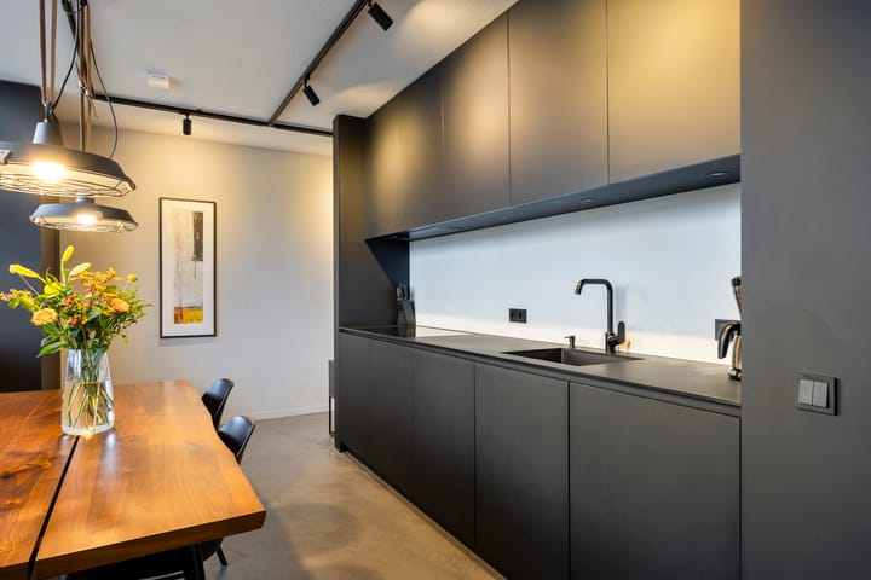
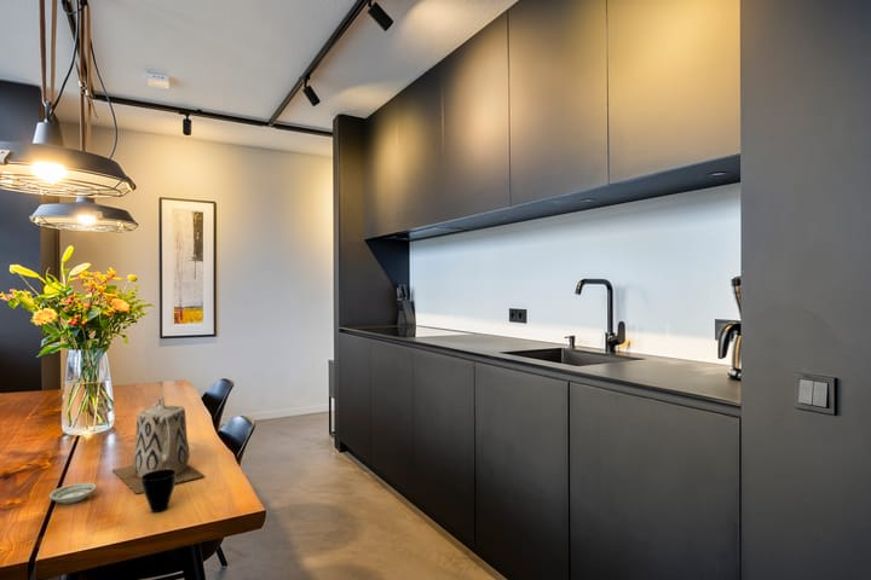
+ cup [142,469,177,514]
+ saucer [48,482,97,505]
+ teapot [113,396,206,494]
